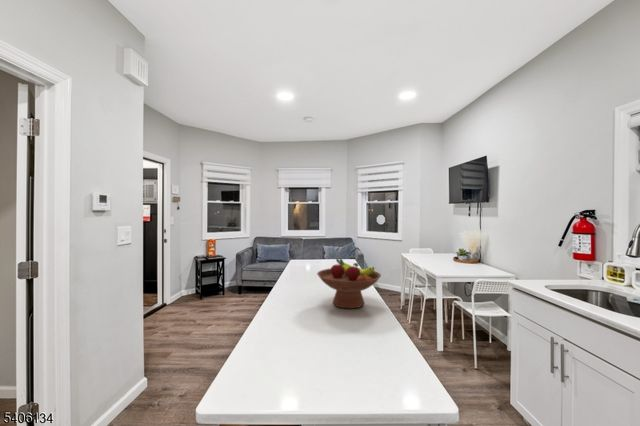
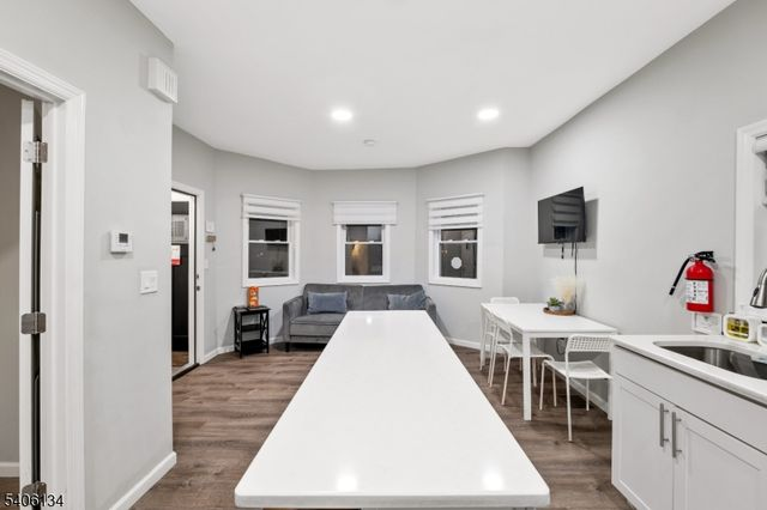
- fruit bowl [316,258,382,310]
